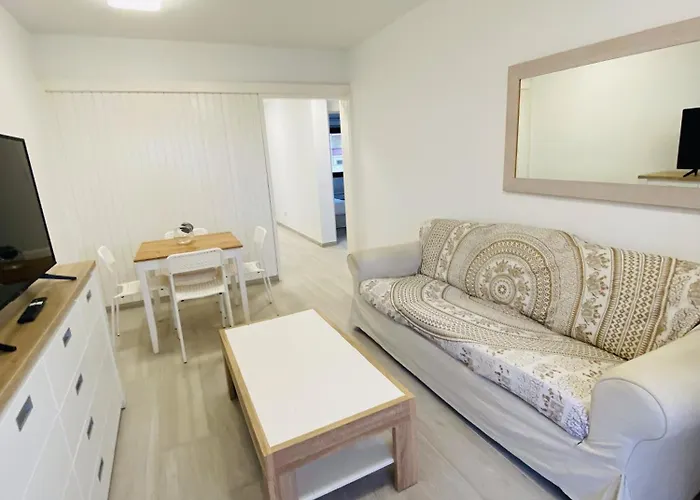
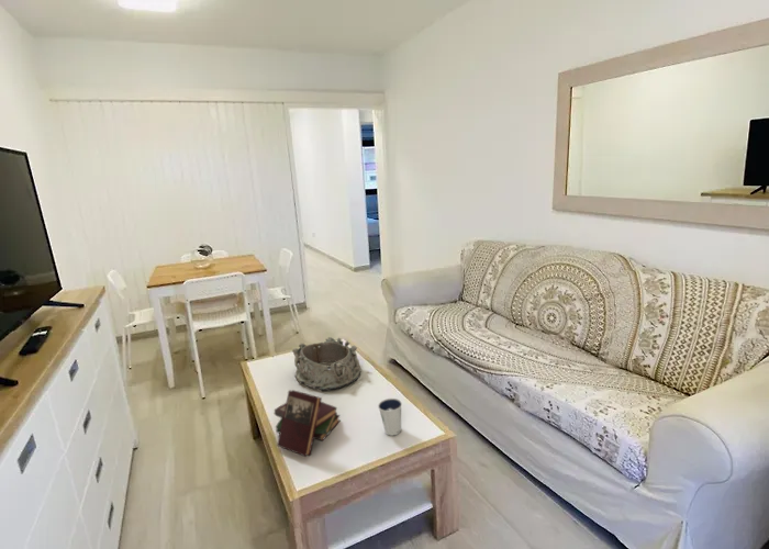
+ book [274,389,342,458]
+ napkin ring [291,336,361,392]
+ dixie cup [377,397,403,436]
